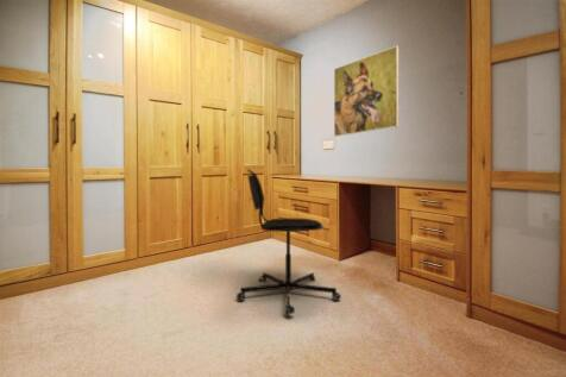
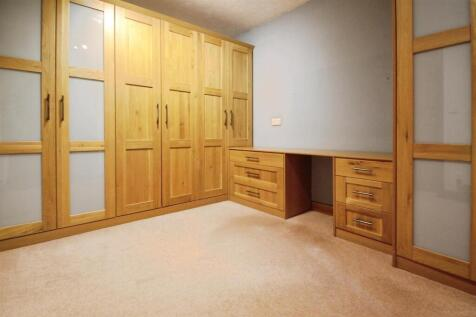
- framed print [333,45,400,138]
- office chair [235,168,342,316]
